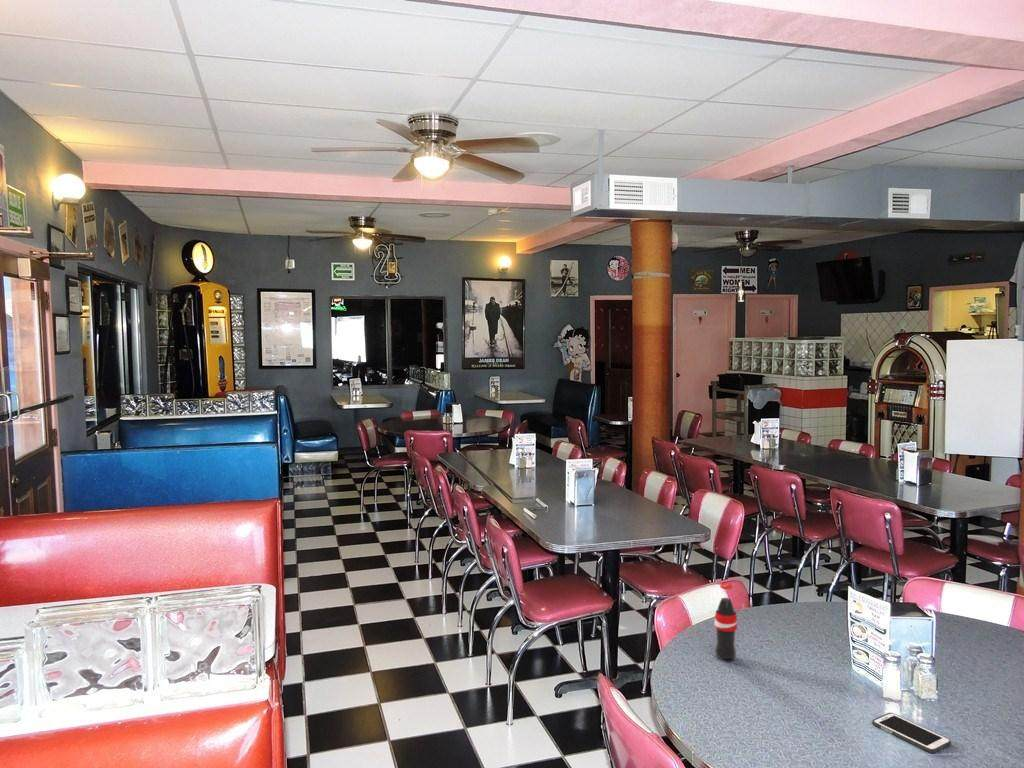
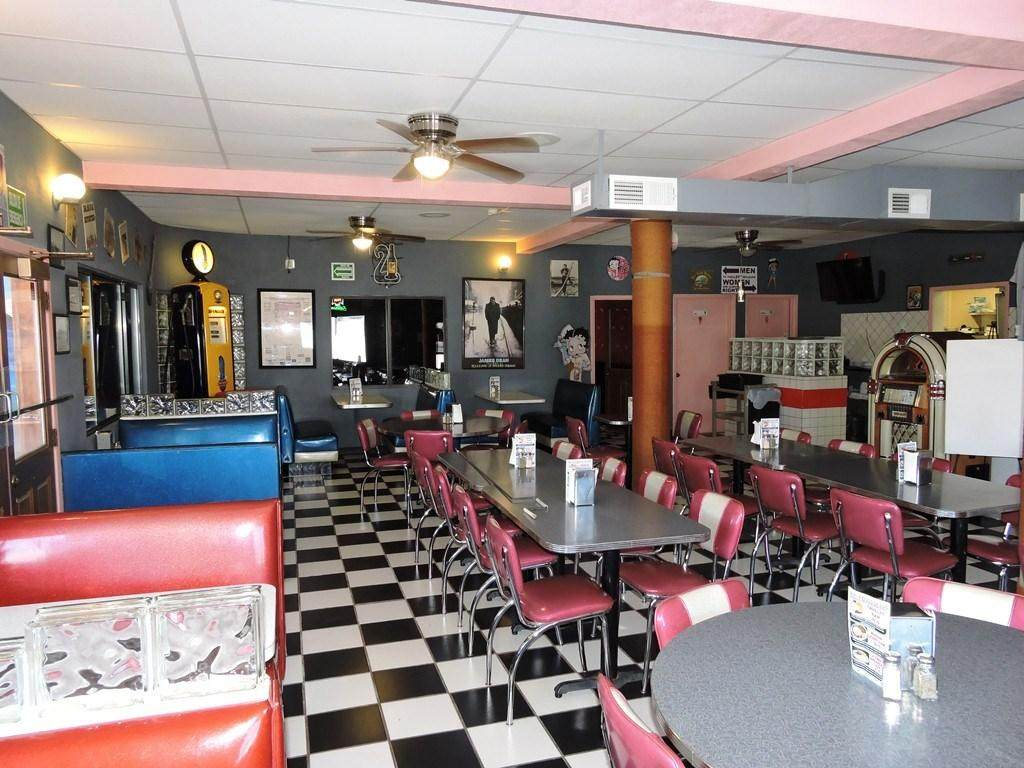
- soda bottle [714,582,738,660]
- cell phone [871,712,952,754]
